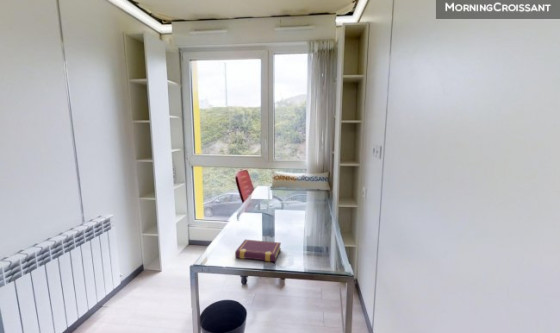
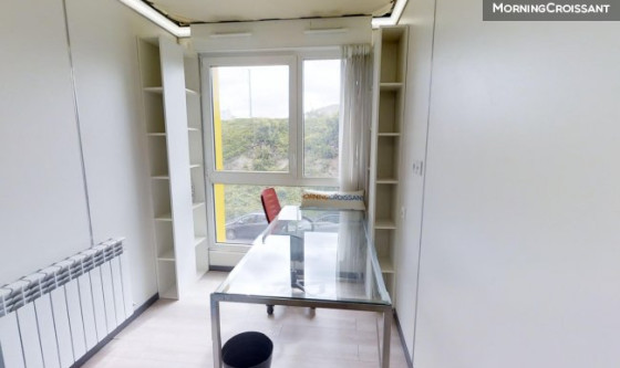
- book [234,239,282,263]
